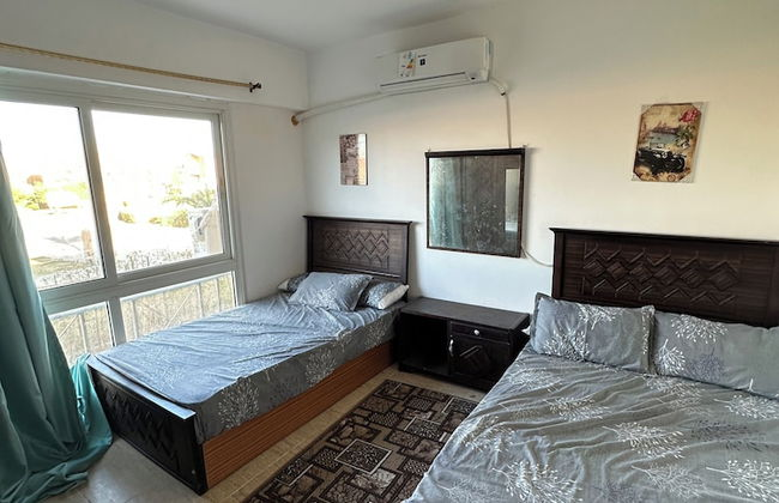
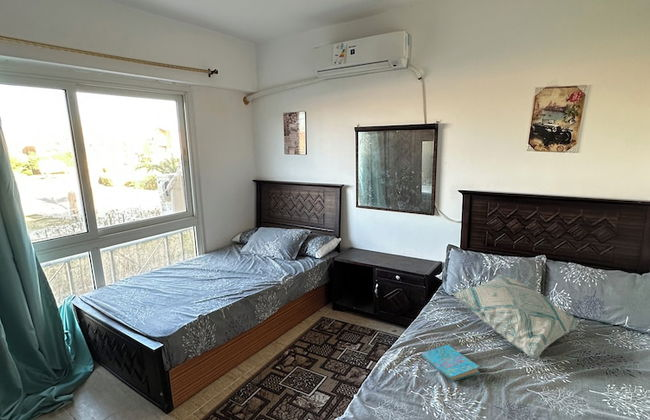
+ decorative pillow [451,273,580,359]
+ cover [421,344,481,382]
